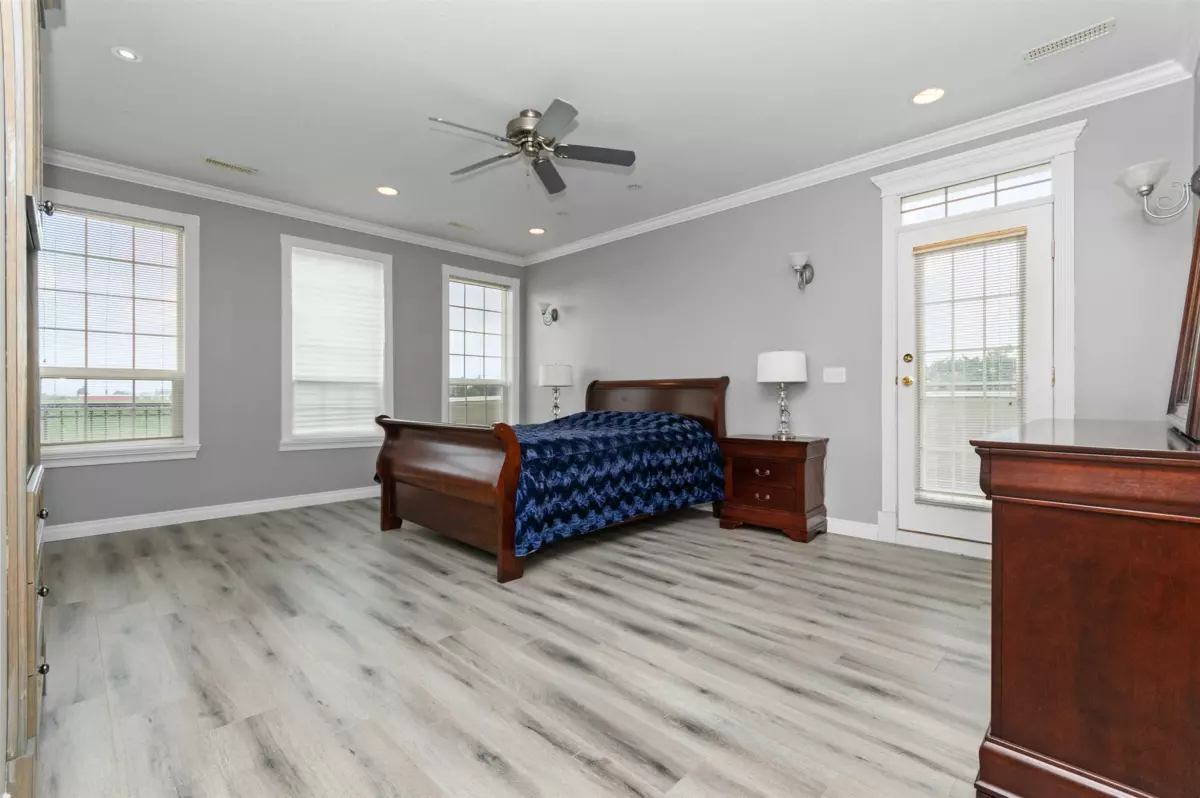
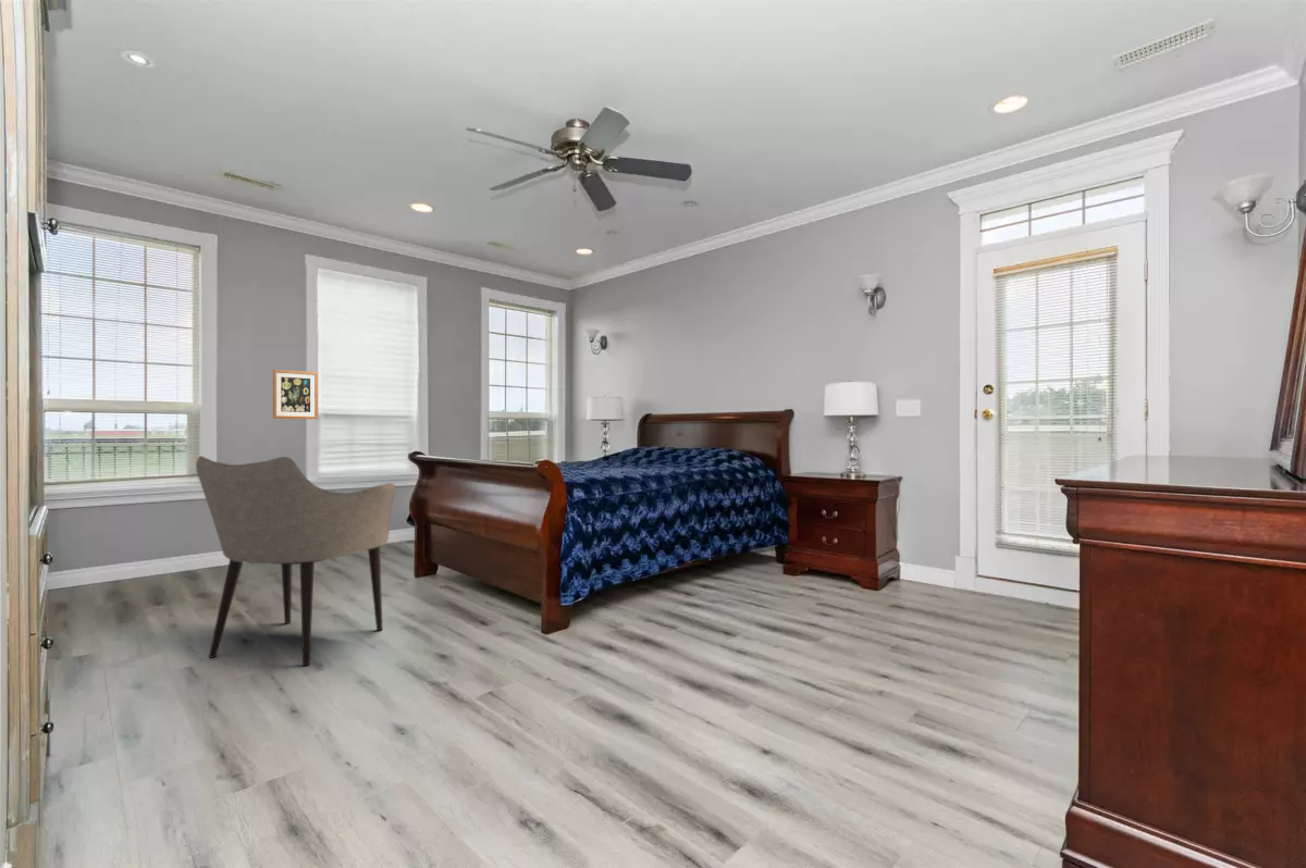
+ wall art [272,369,319,420]
+ armchair [195,455,396,667]
